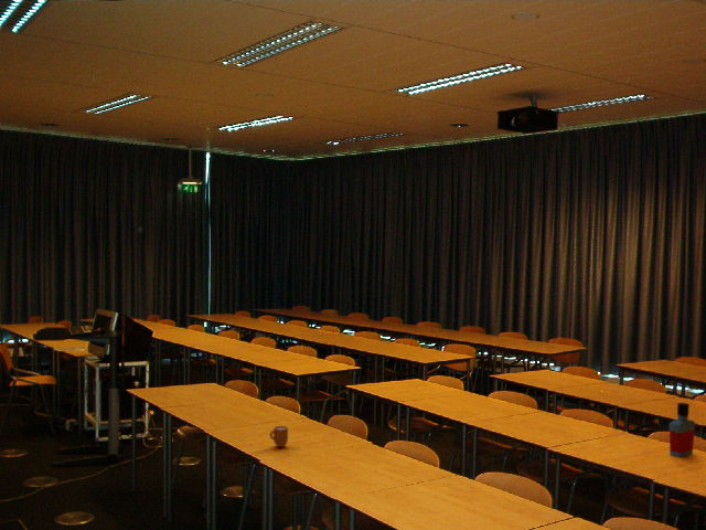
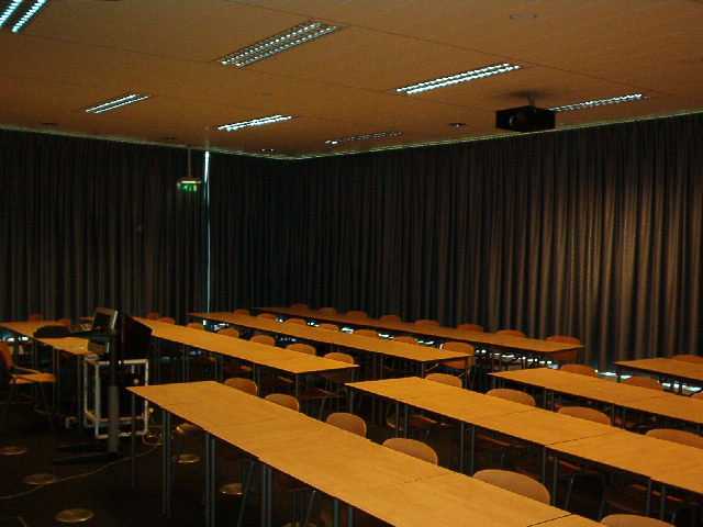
- mug [269,425,289,448]
- bottle [668,402,696,458]
